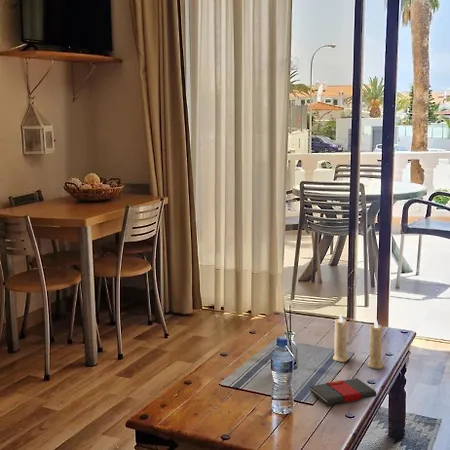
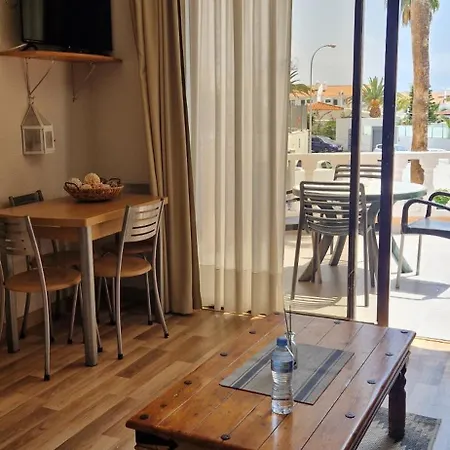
- candle [332,313,384,370]
- book [309,377,377,406]
